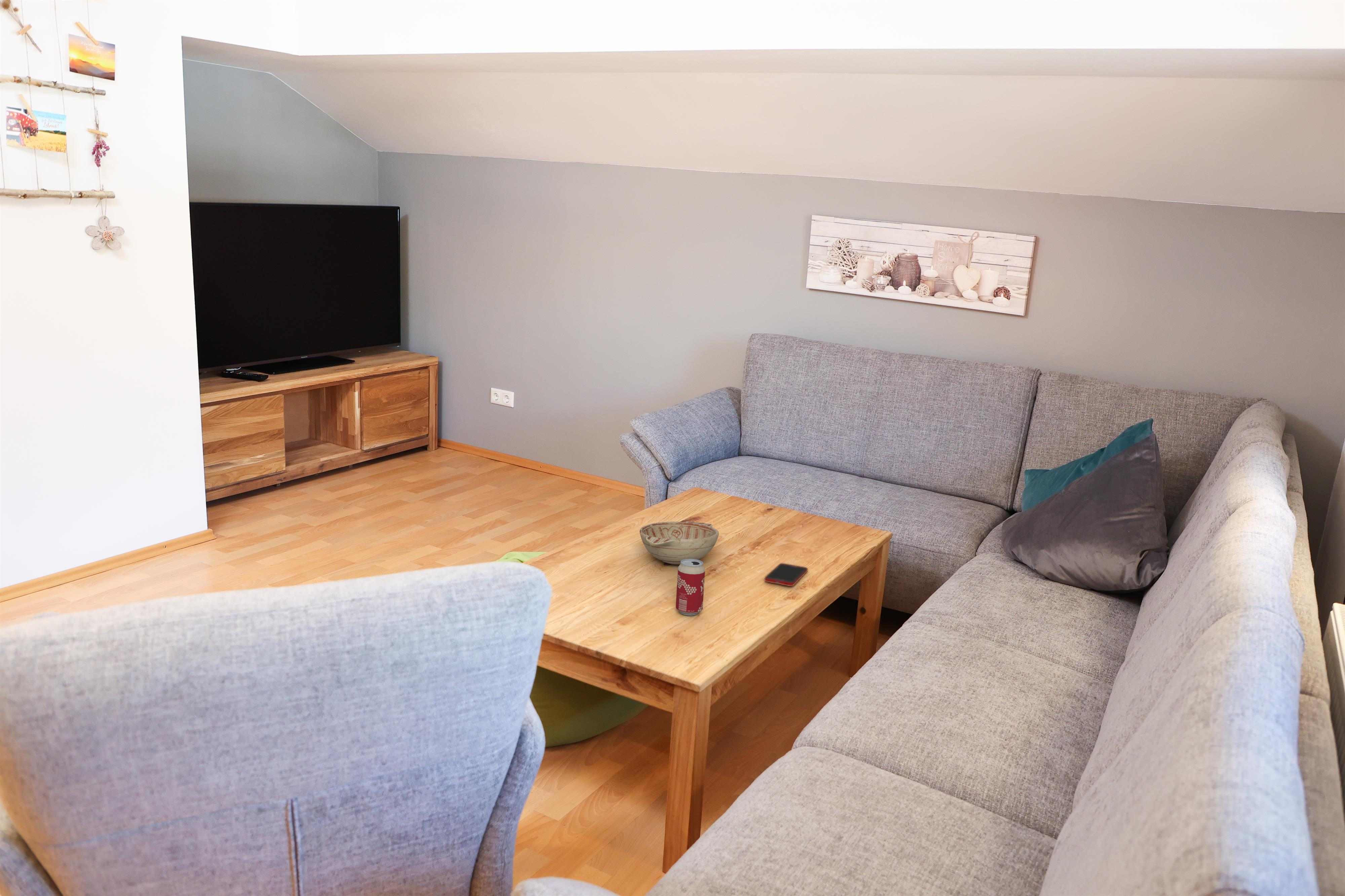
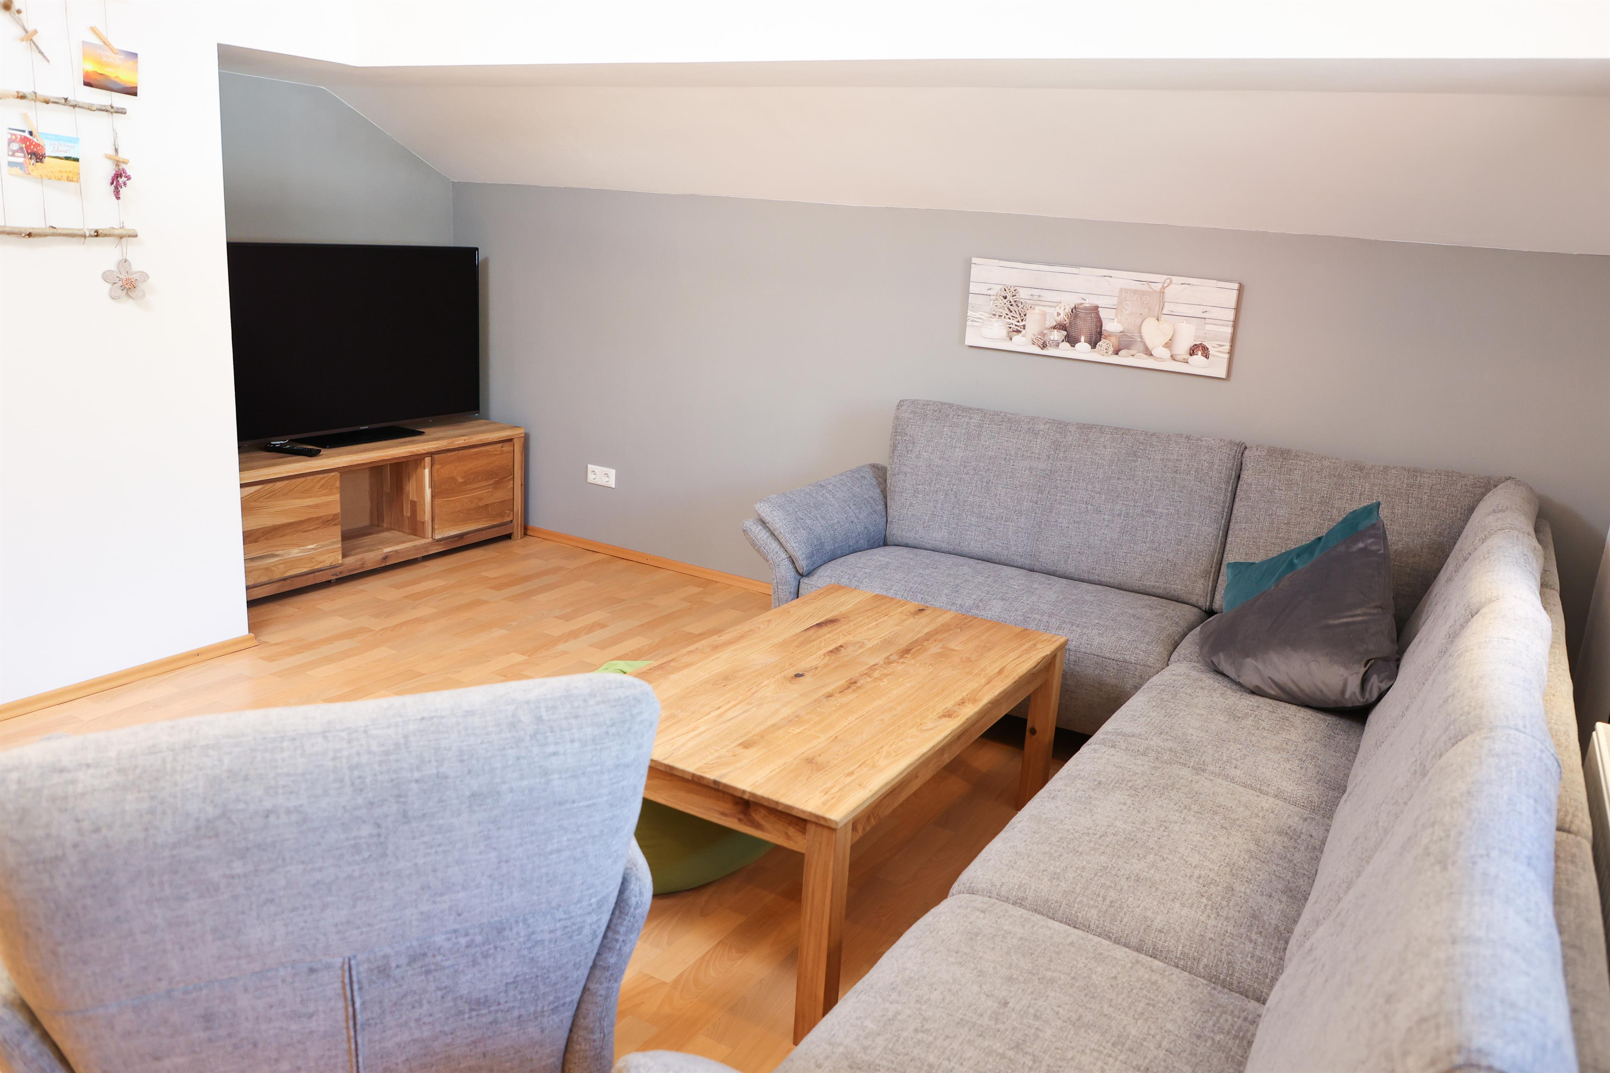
- beverage can [676,559,705,616]
- cell phone [764,563,808,586]
- decorative bowl [639,521,719,565]
